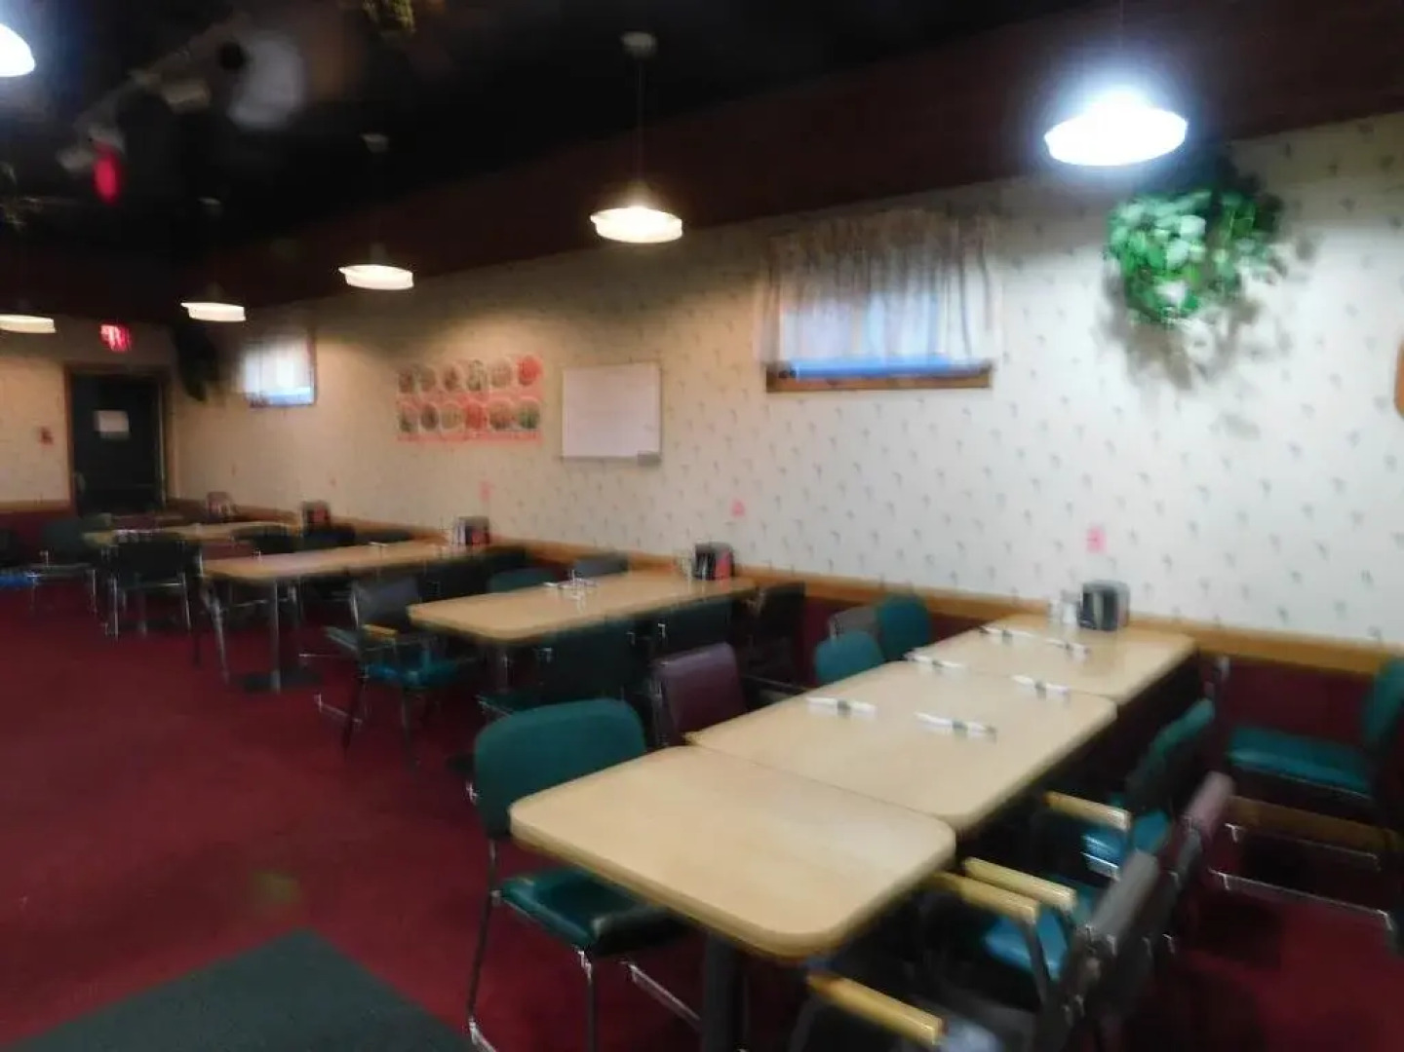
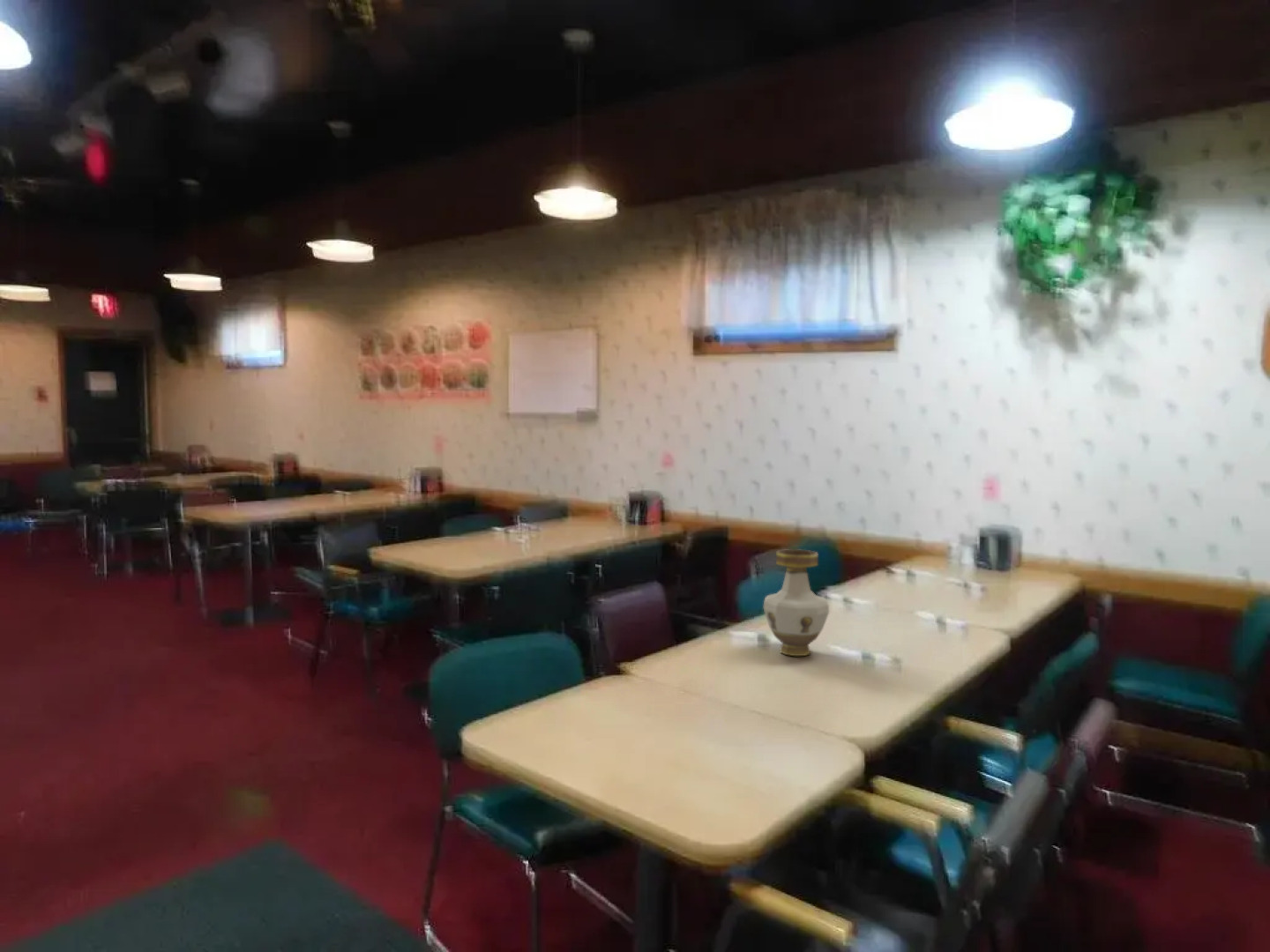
+ vase [763,548,830,657]
